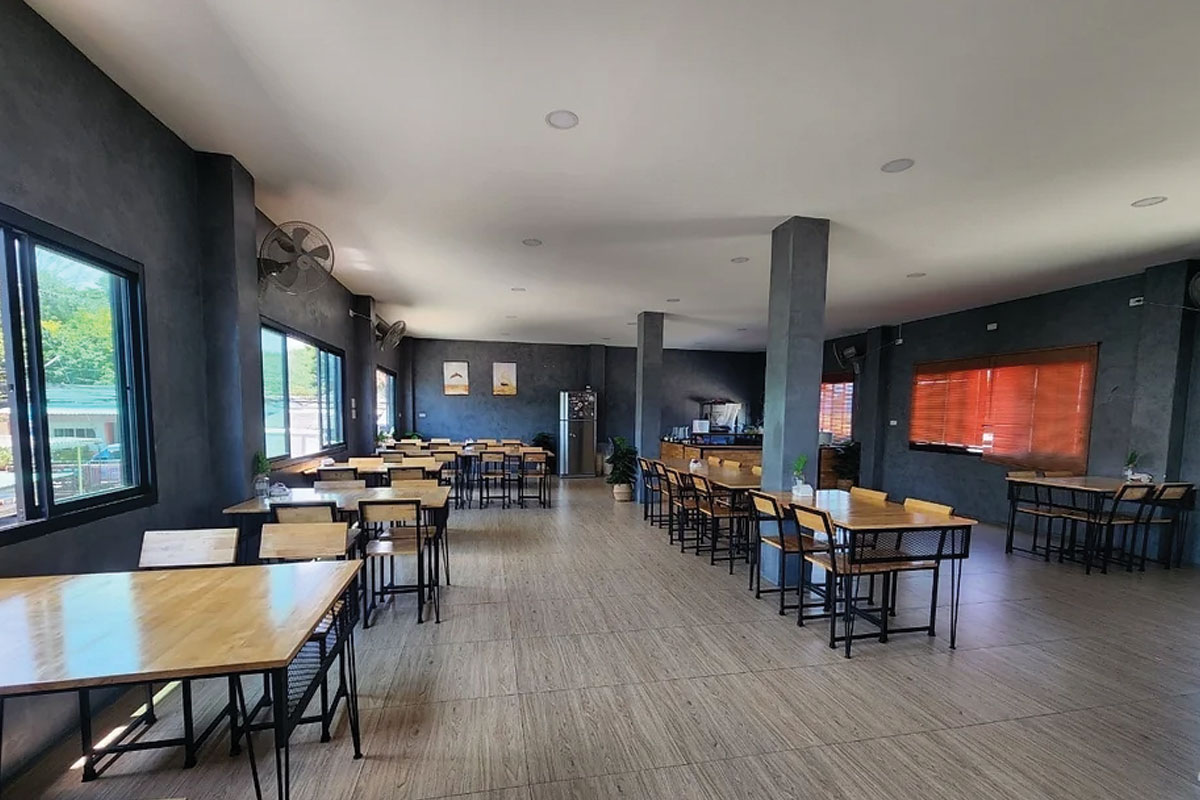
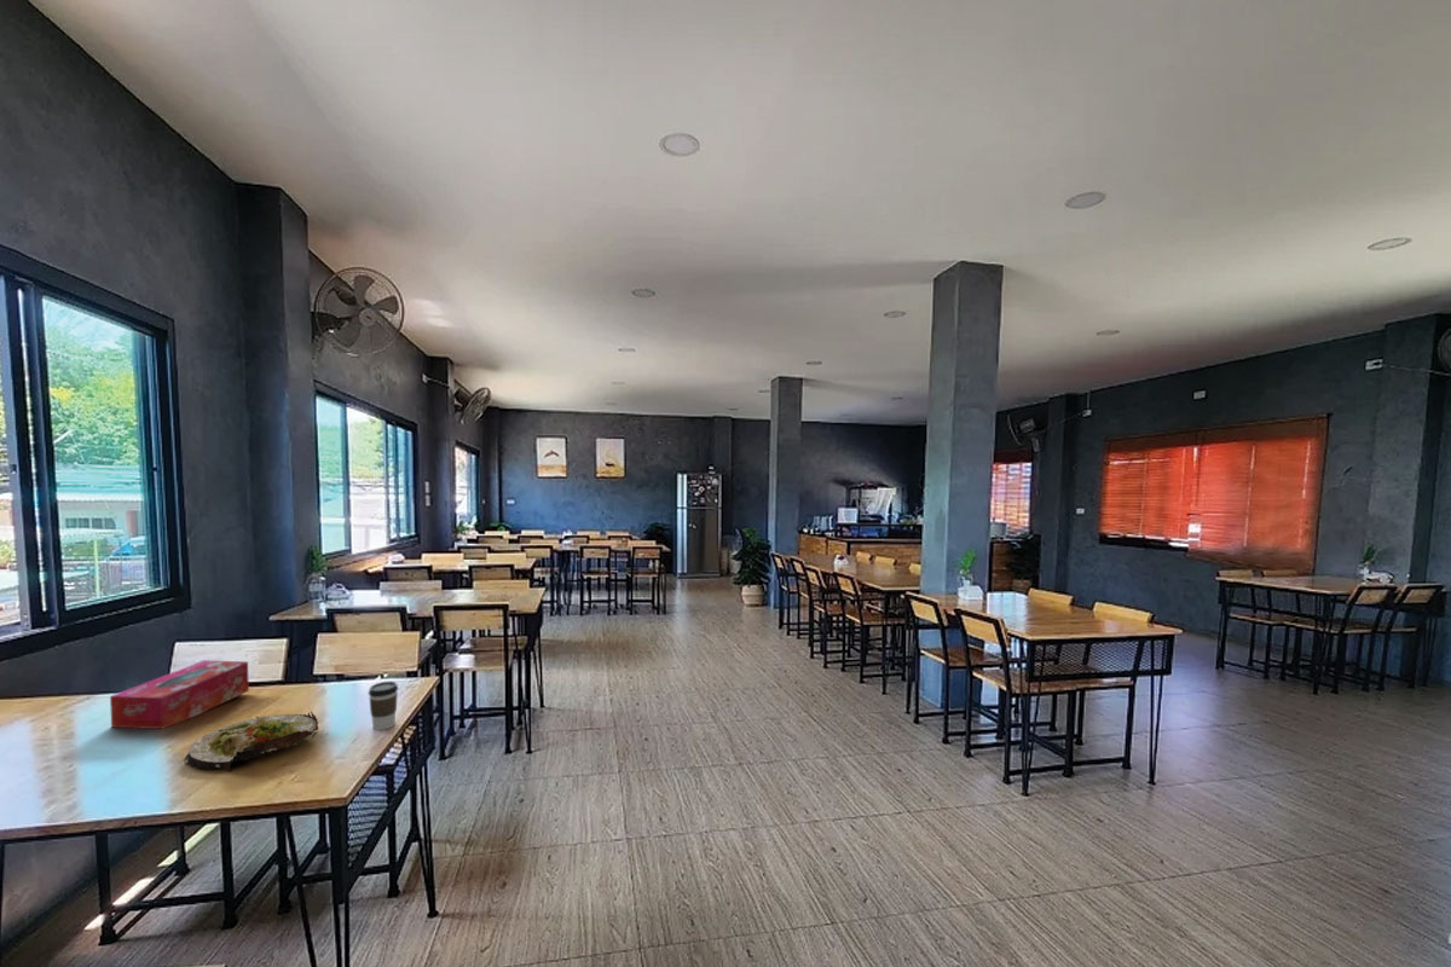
+ coffee cup [368,681,399,731]
+ tissue box [109,659,250,730]
+ salad plate [183,711,319,774]
